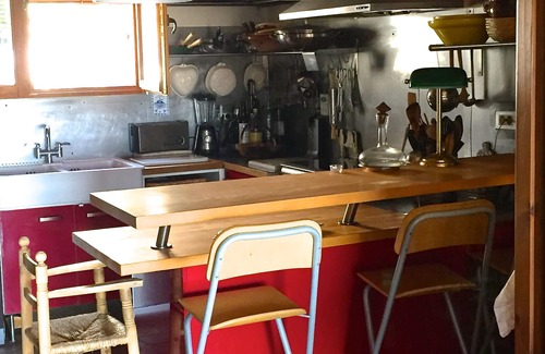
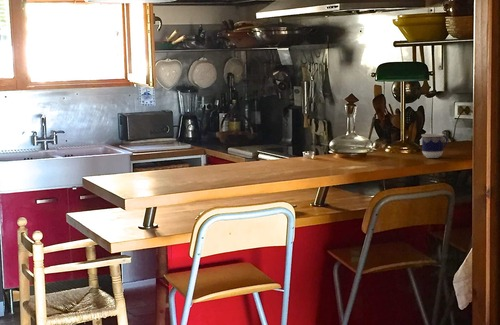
+ cup [421,133,449,159]
